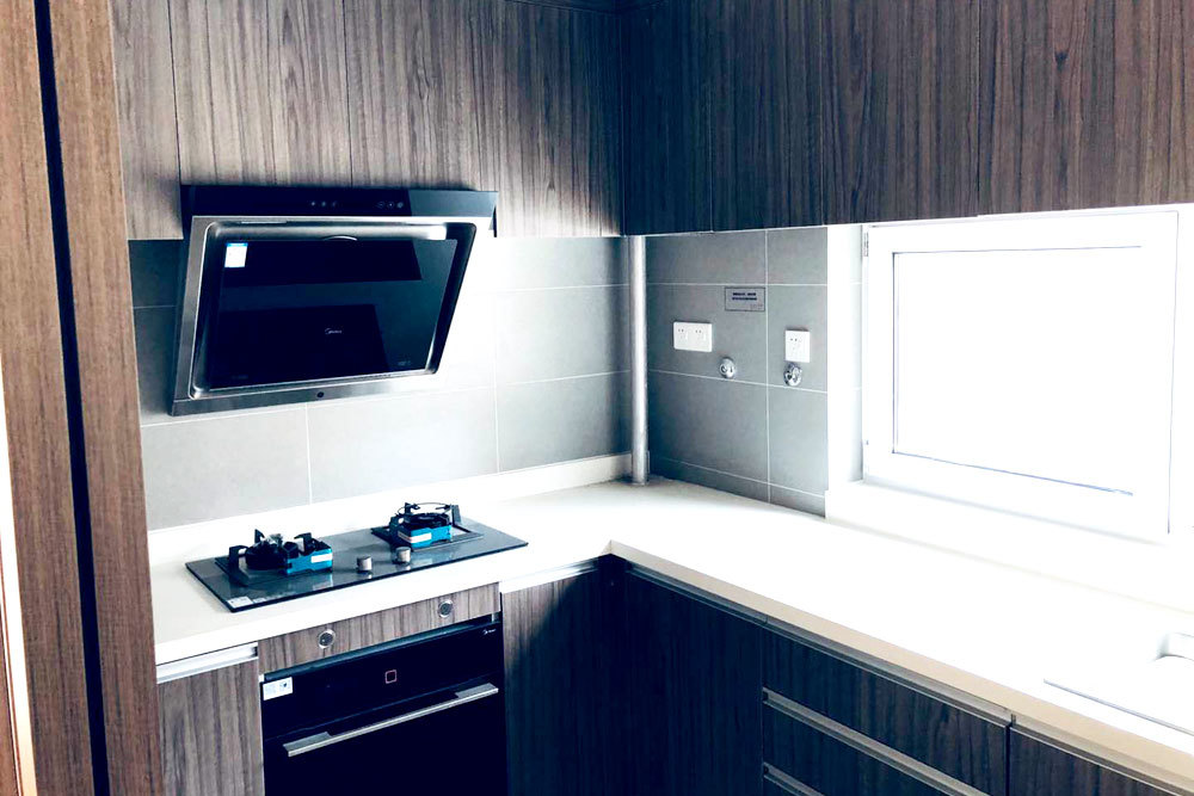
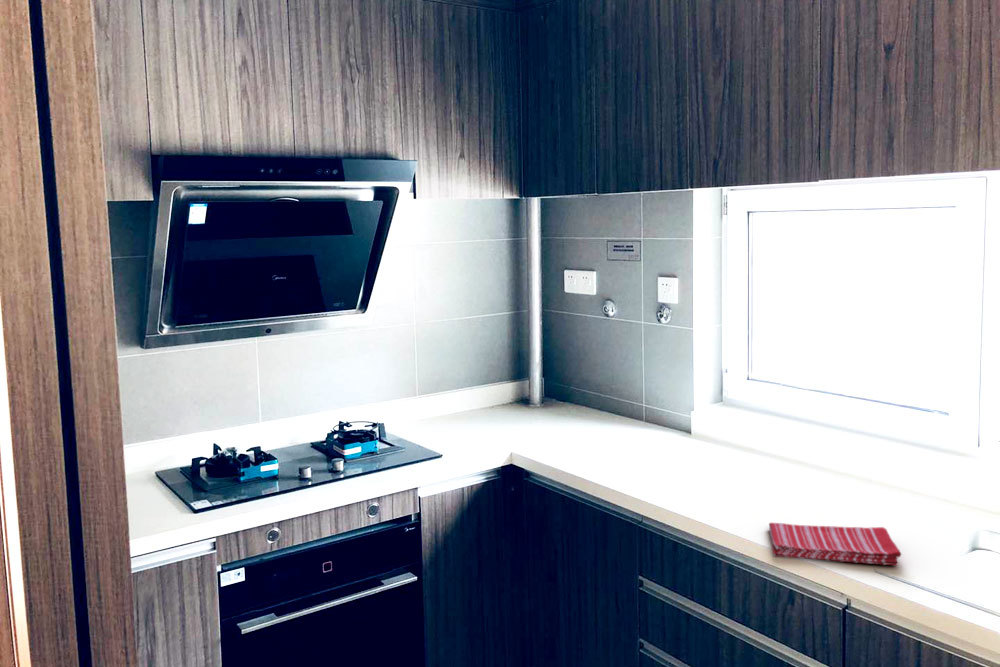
+ dish towel [768,522,902,566]
